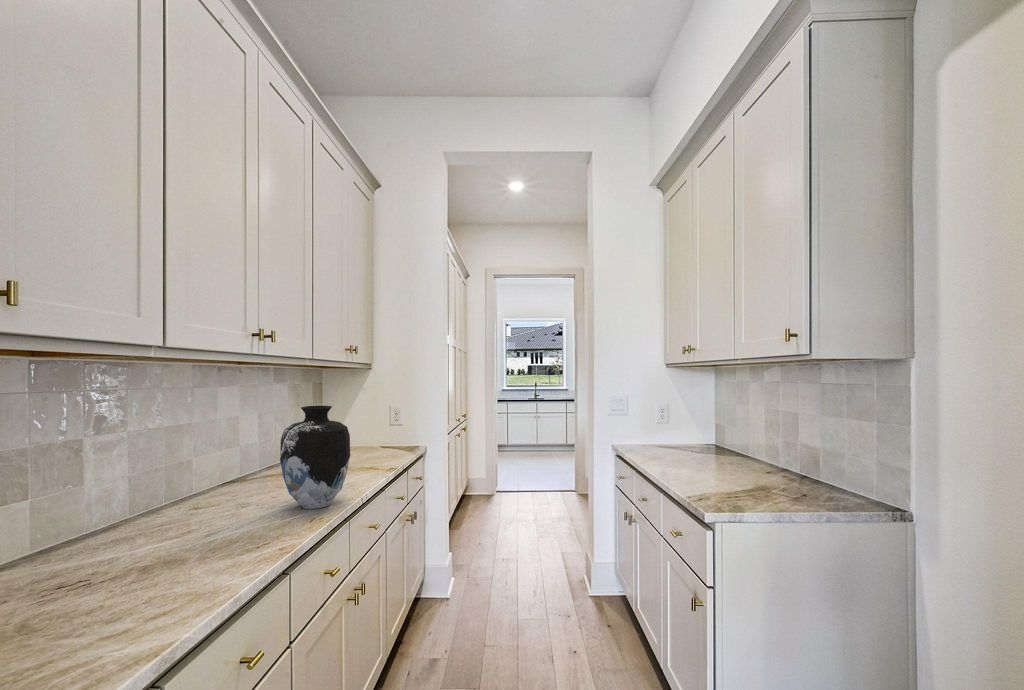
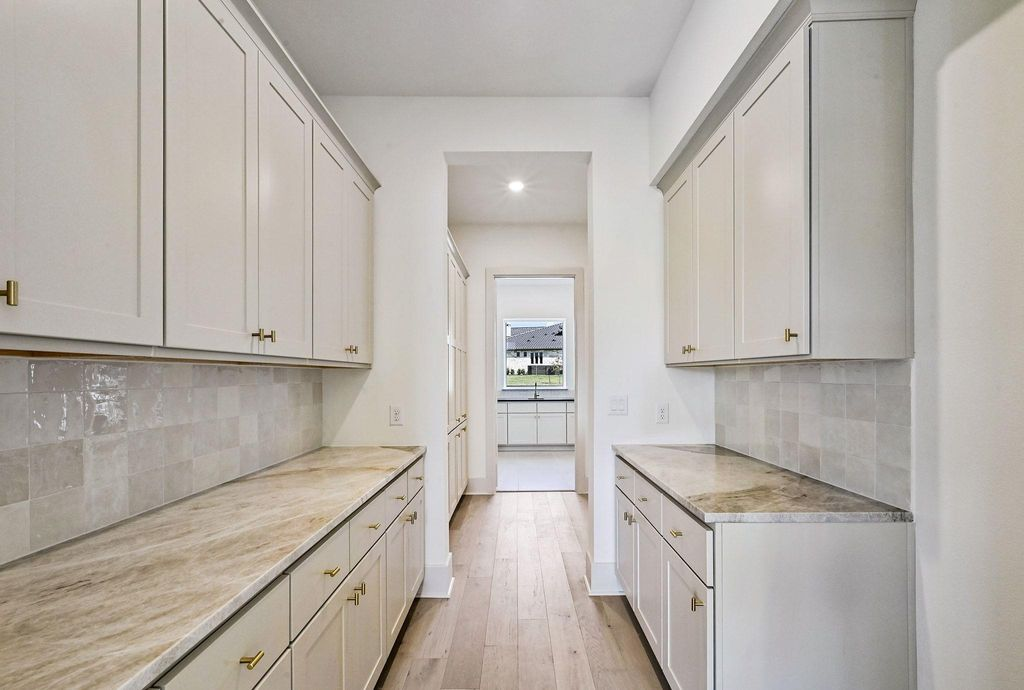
- vase [279,405,351,510]
